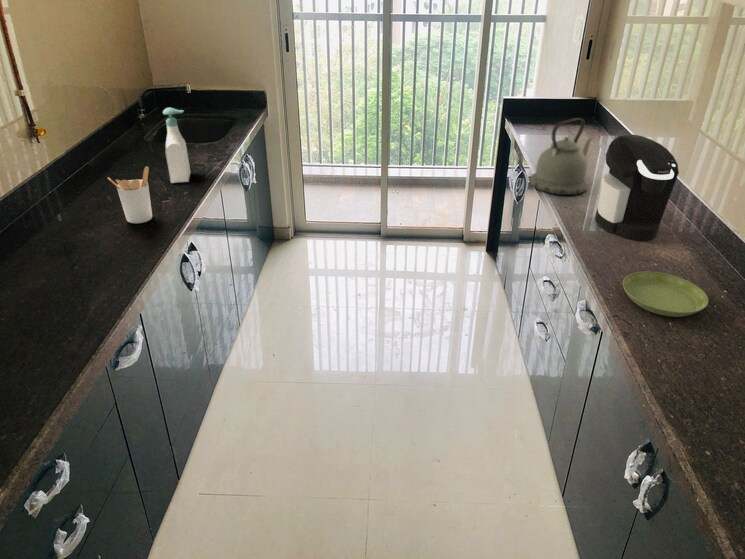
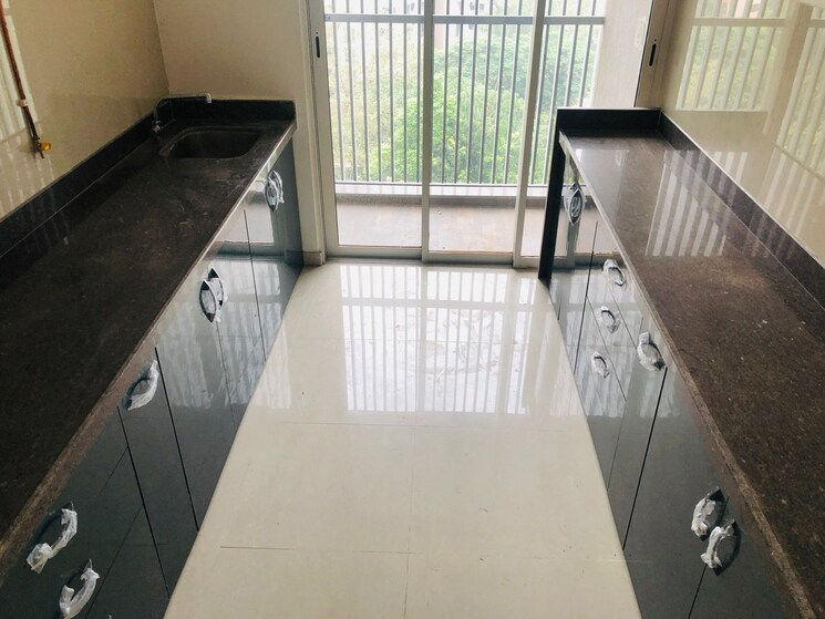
- kettle [528,117,596,196]
- coffee maker [594,133,680,242]
- soap bottle [162,107,191,184]
- saucer [622,270,709,318]
- utensil holder [107,166,153,224]
